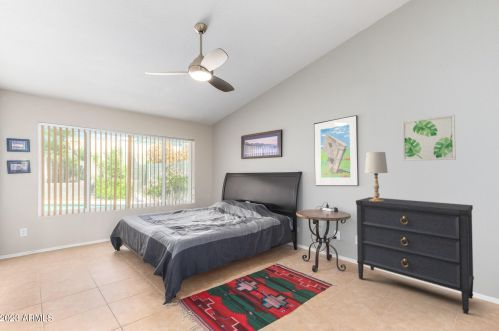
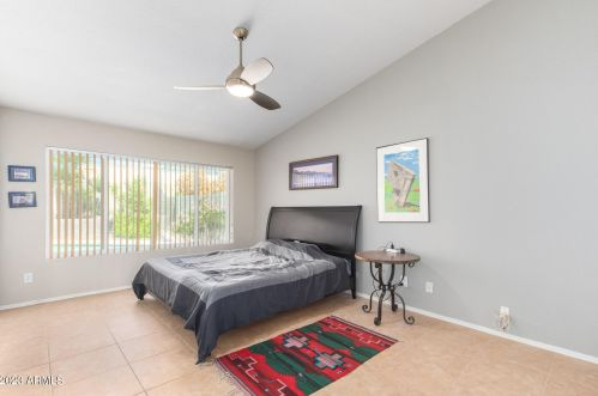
- dresser [355,196,475,315]
- table lamp [364,151,389,202]
- wall art [401,114,457,162]
